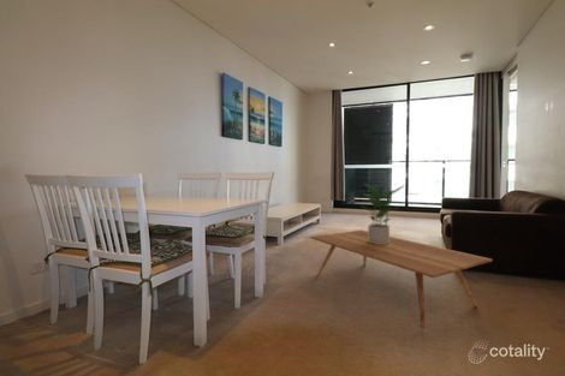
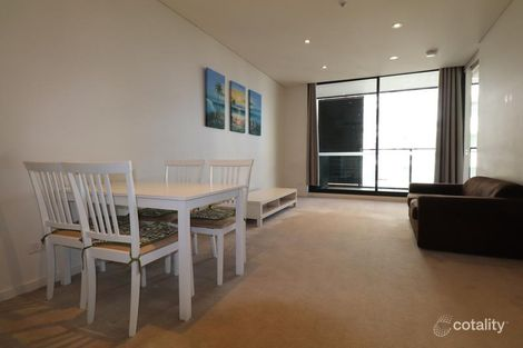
- potted plant [359,181,404,244]
- coffee table [309,229,494,329]
